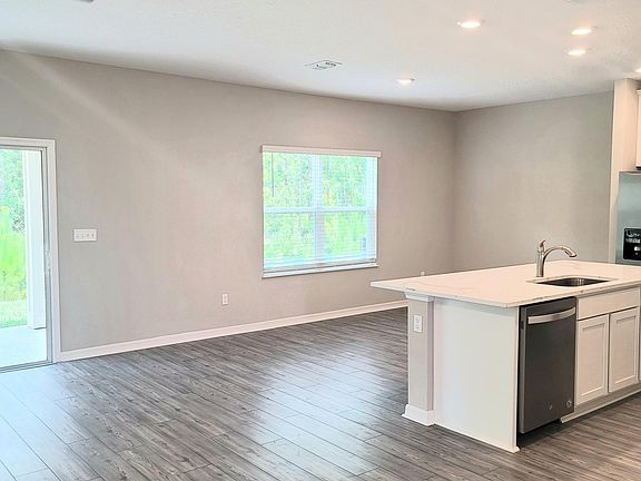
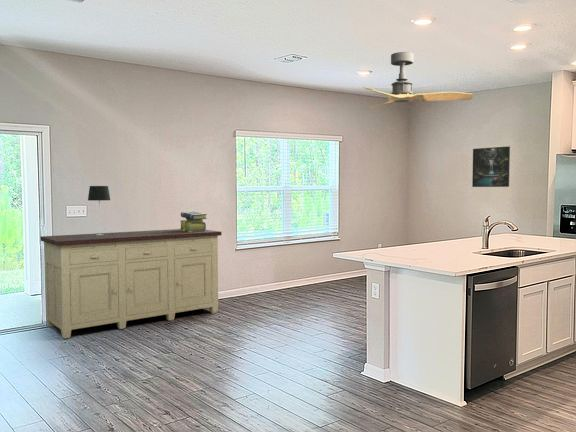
+ stack of books [179,210,208,232]
+ ceiling fan [362,51,474,111]
+ table lamp [87,185,111,235]
+ sideboard [40,228,223,340]
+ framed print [471,145,511,188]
